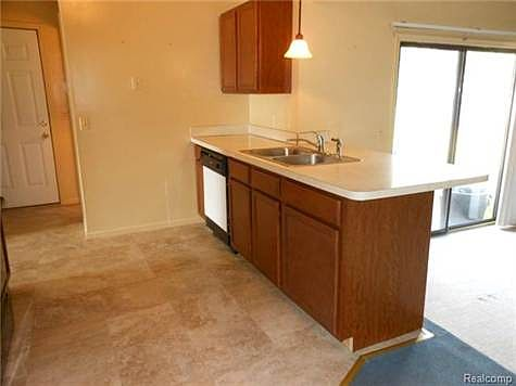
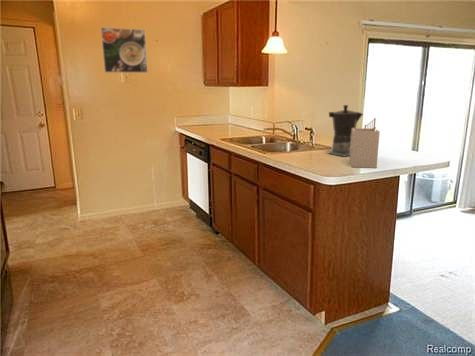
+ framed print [100,26,149,74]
+ utensil holder [349,117,381,169]
+ coffee maker [324,104,364,158]
